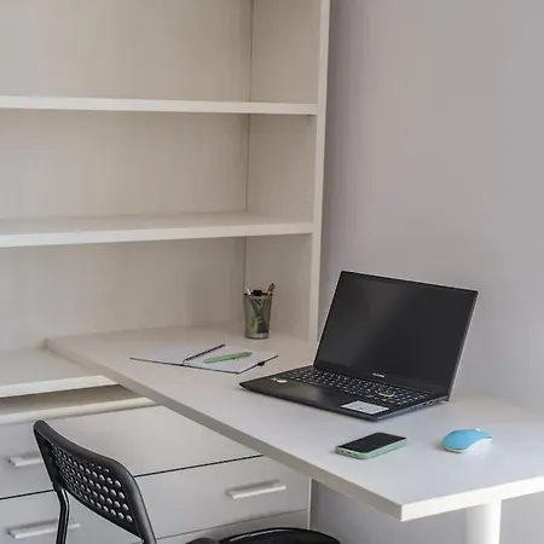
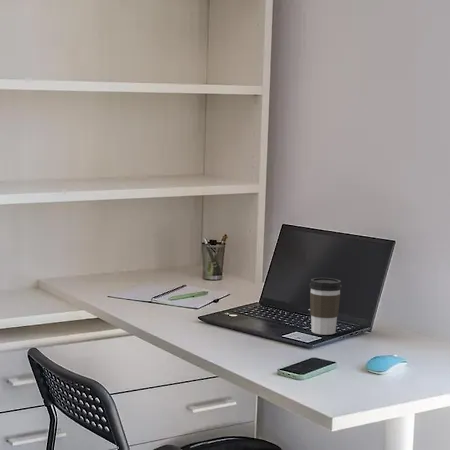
+ coffee cup [308,277,343,336]
